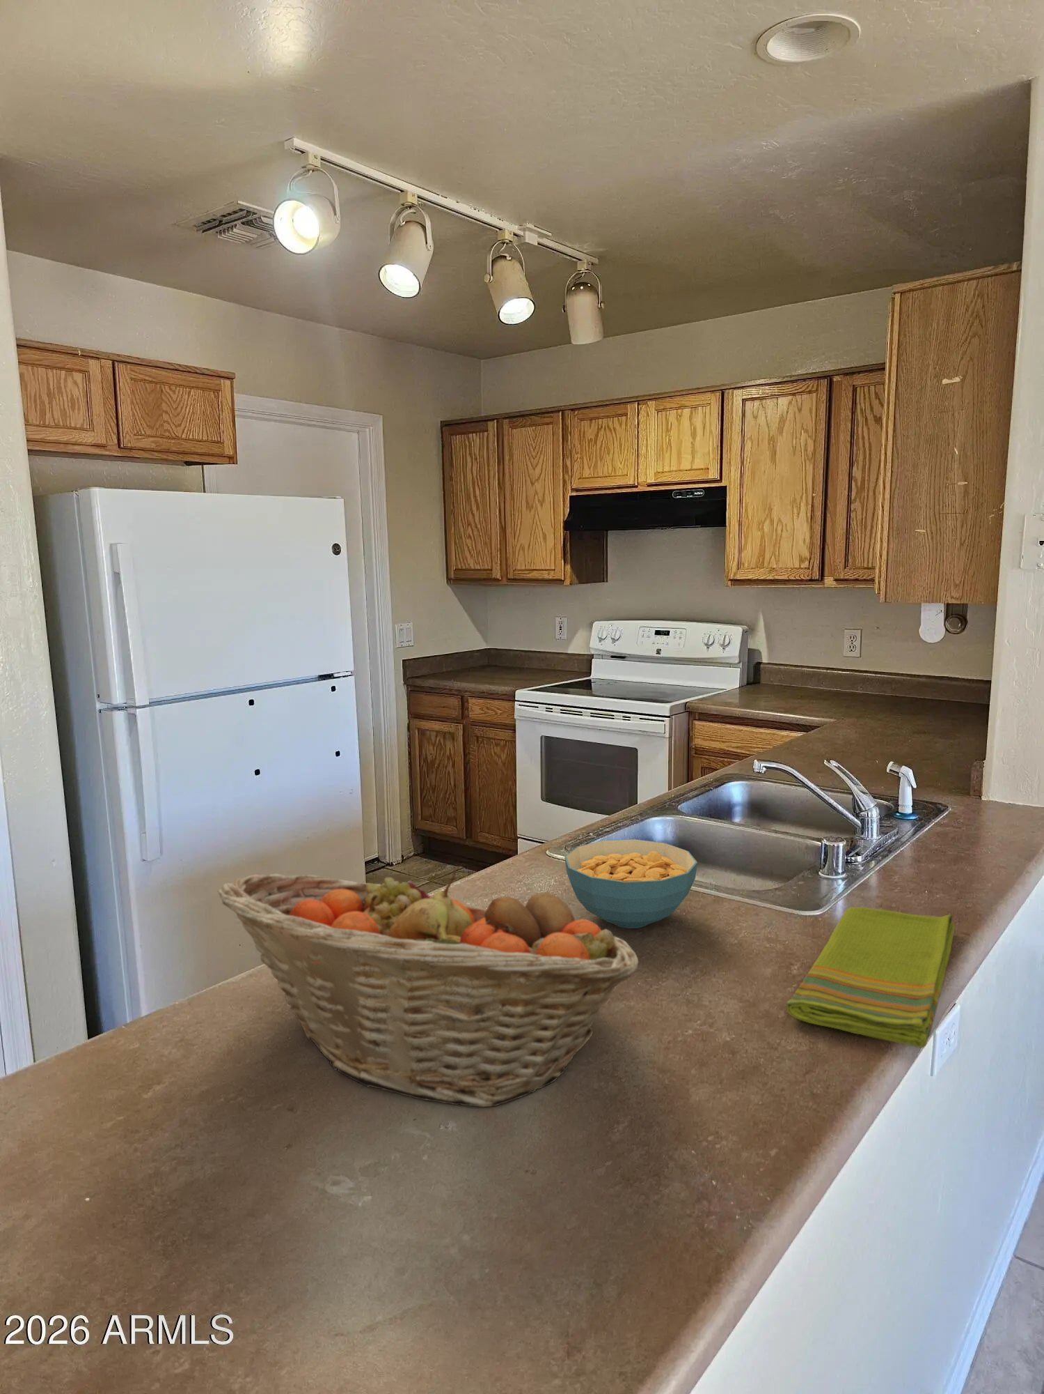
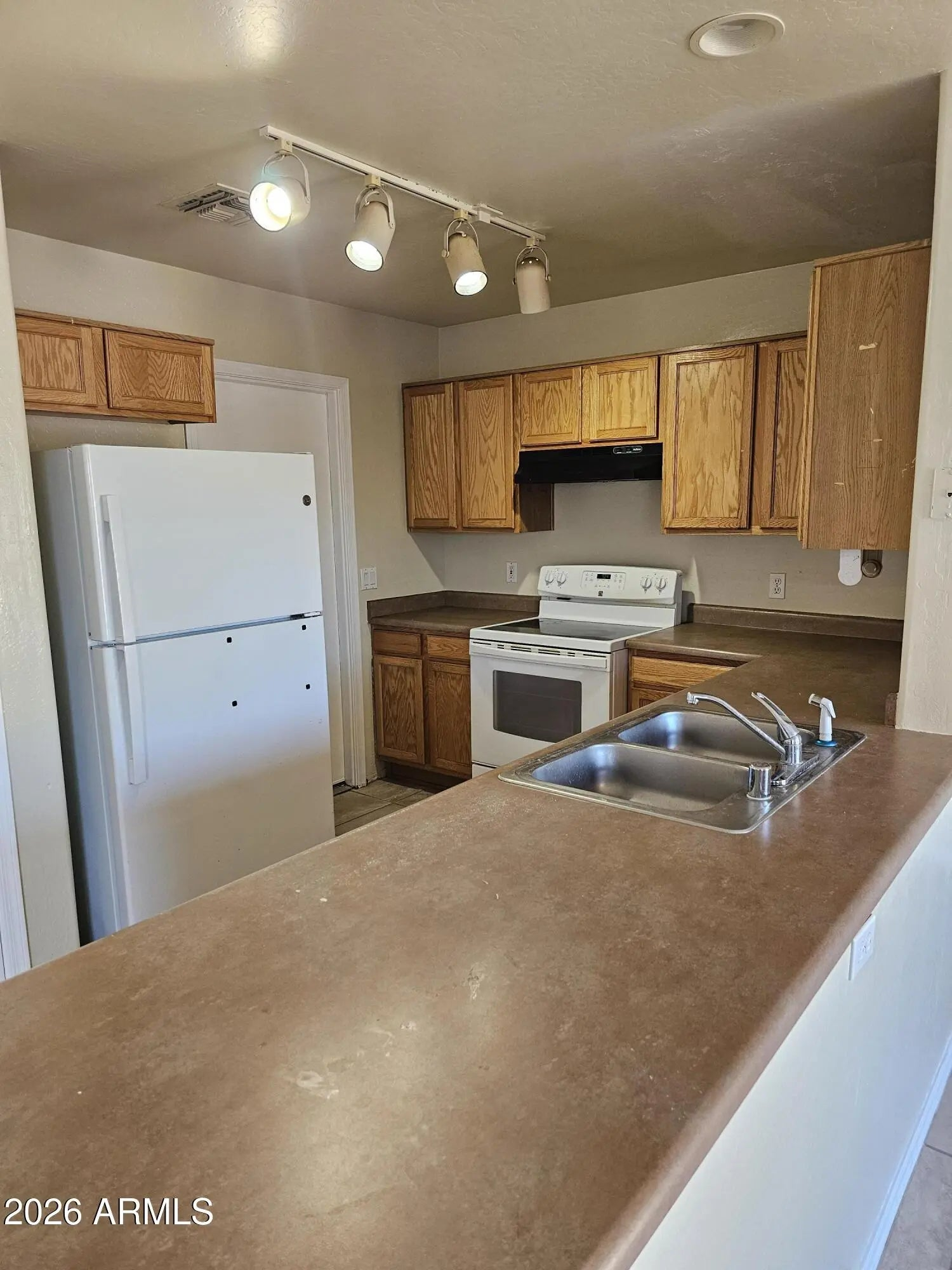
- fruit basket [216,868,639,1108]
- dish towel [786,906,955,1048]
- cereal bowl [564,839,699,929]
